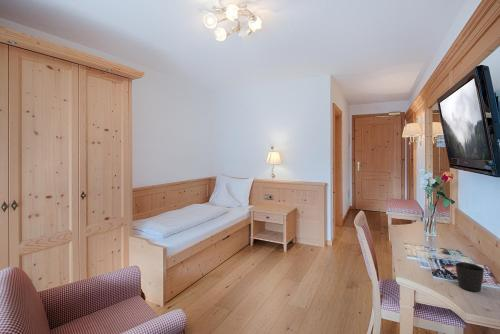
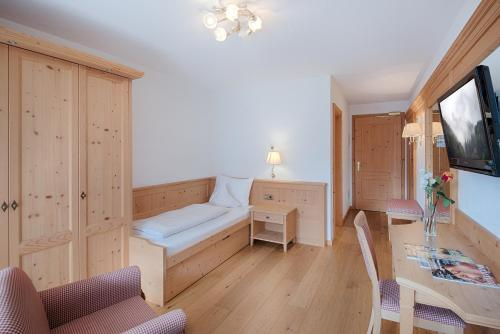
- cup [454,261,485,292]
